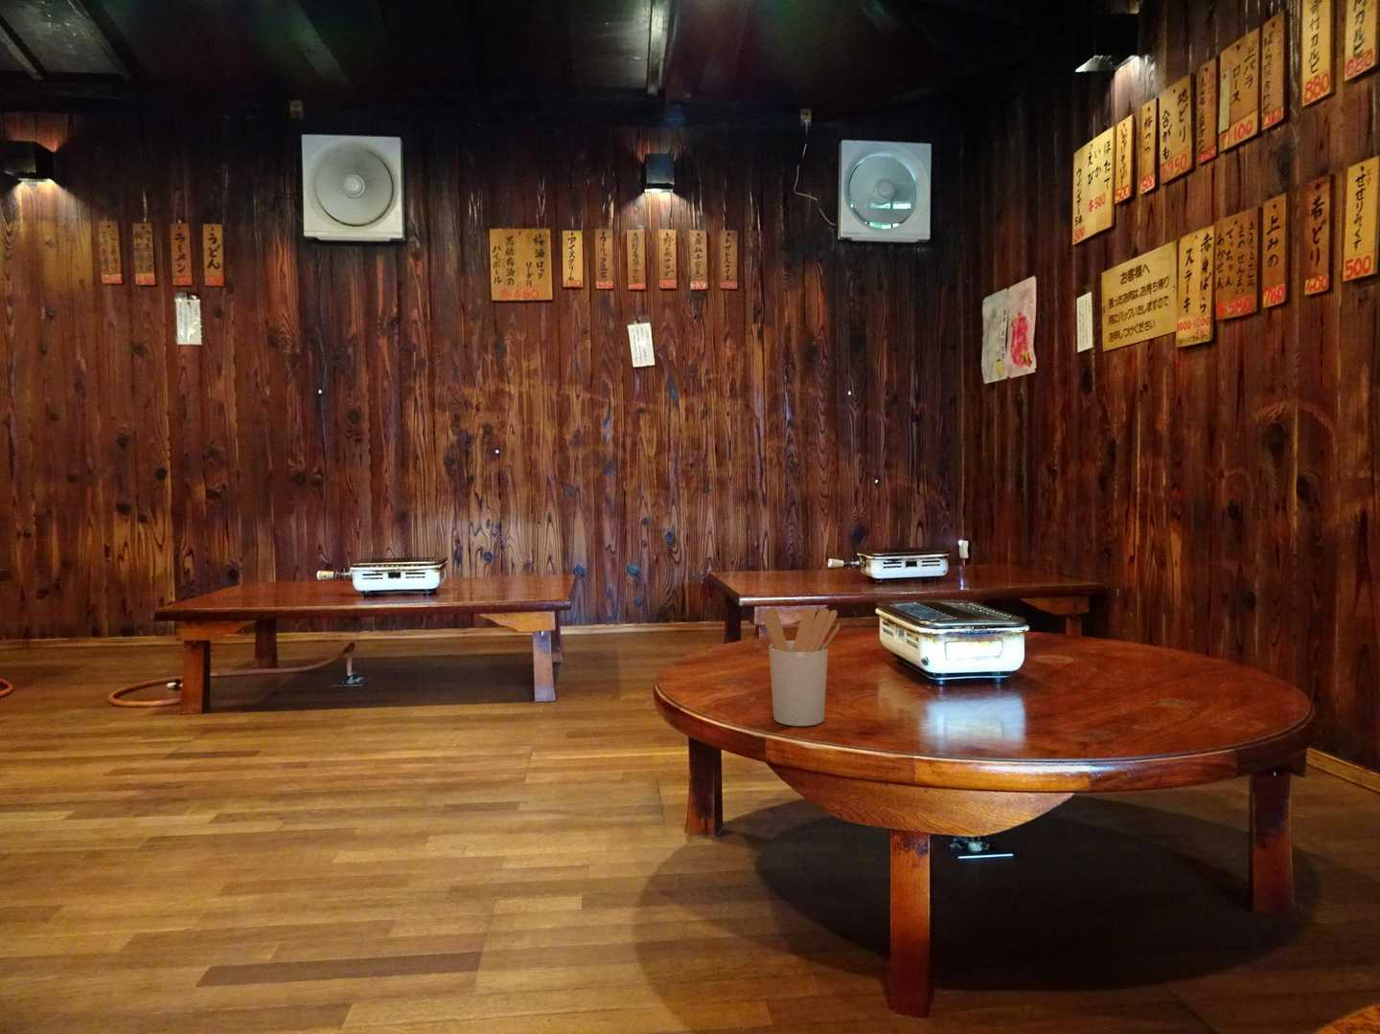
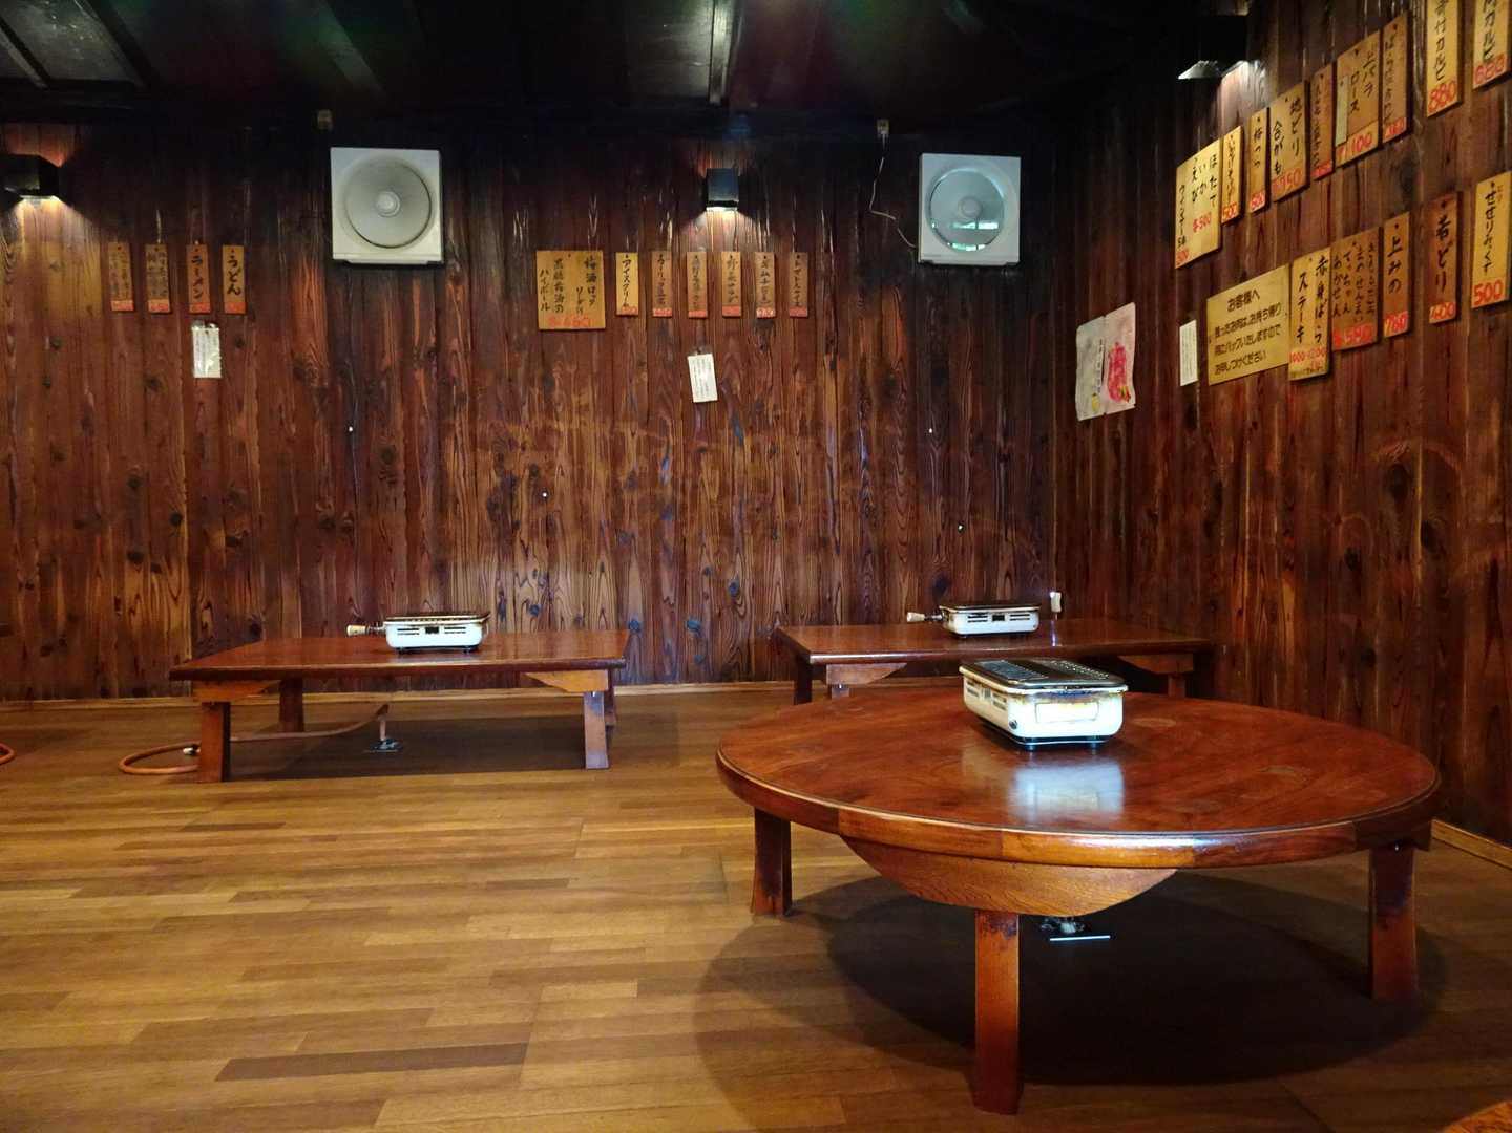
- utensil holder [762,606,841,727]
